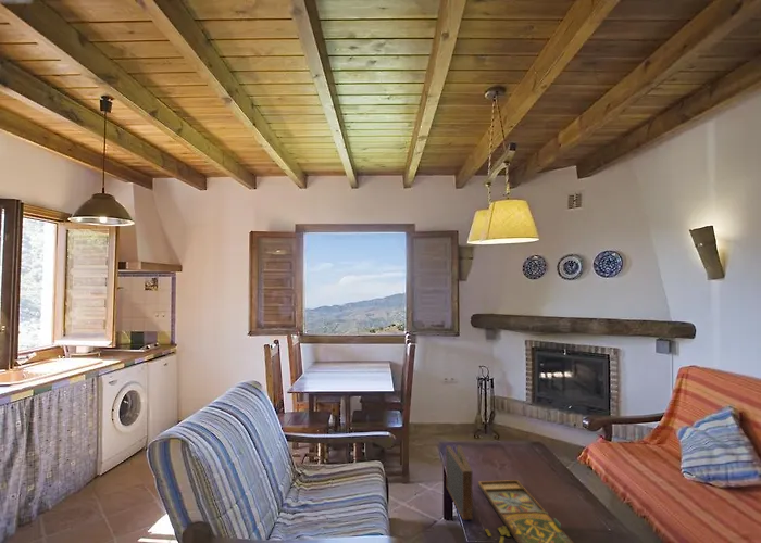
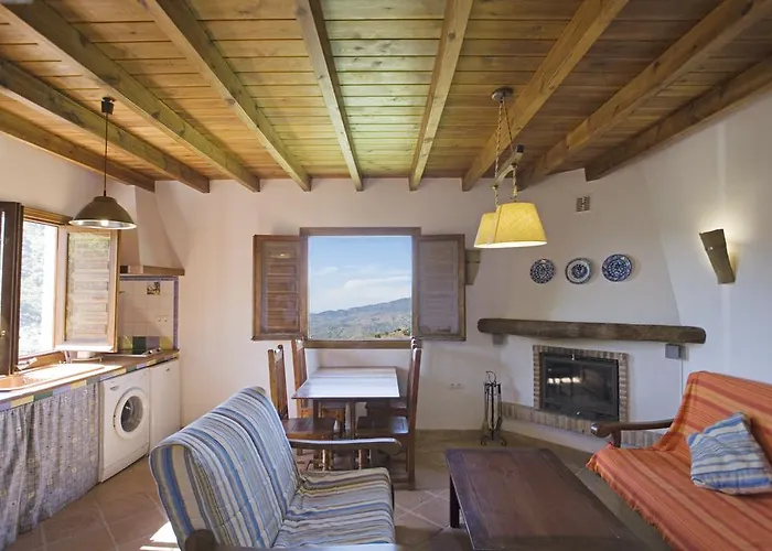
- board game [446,444,575,543]
